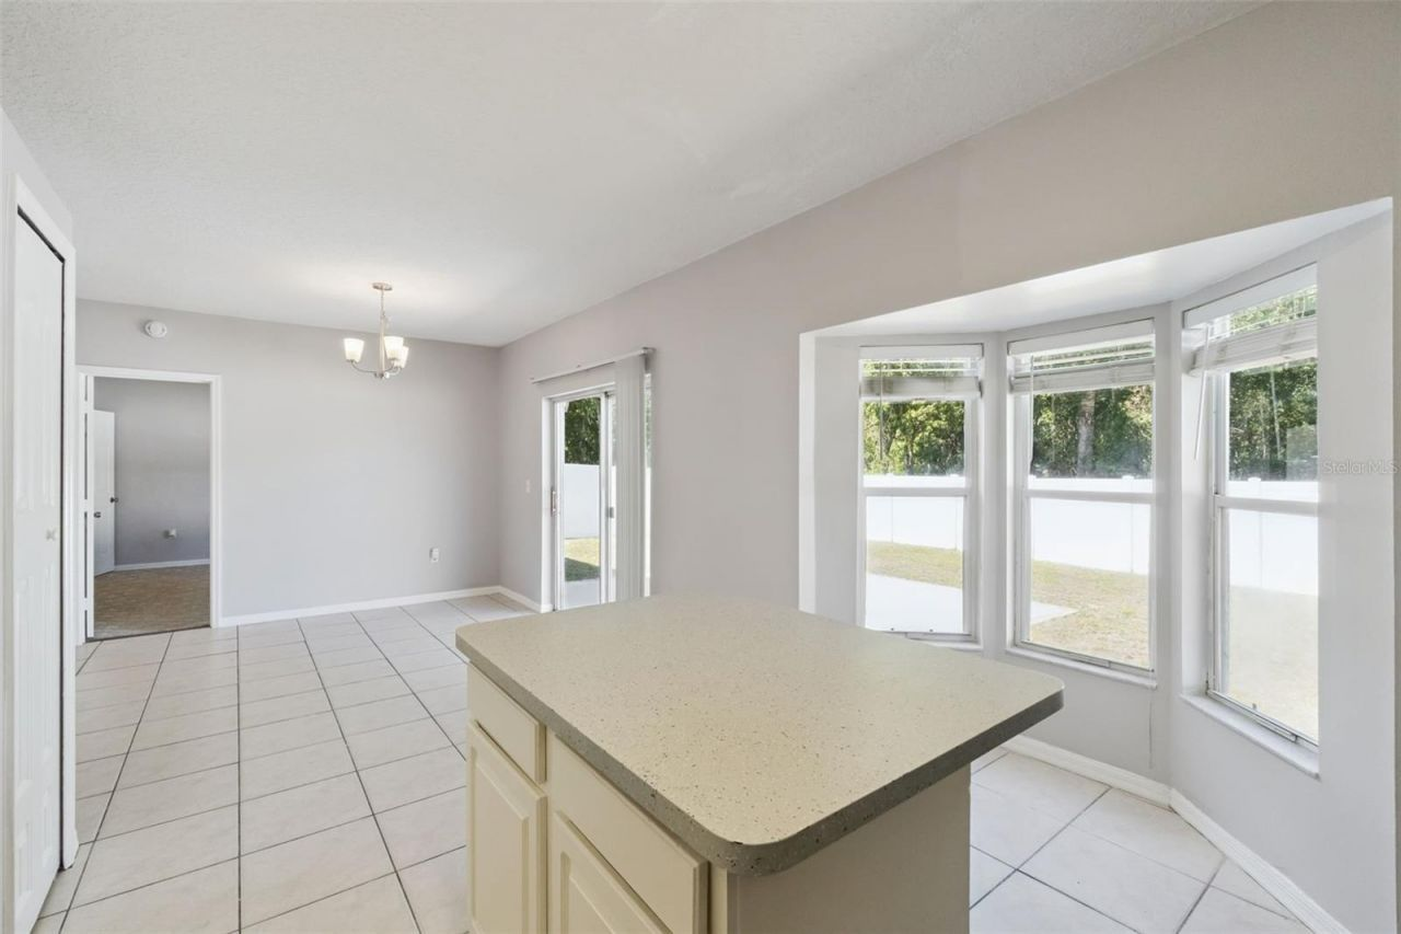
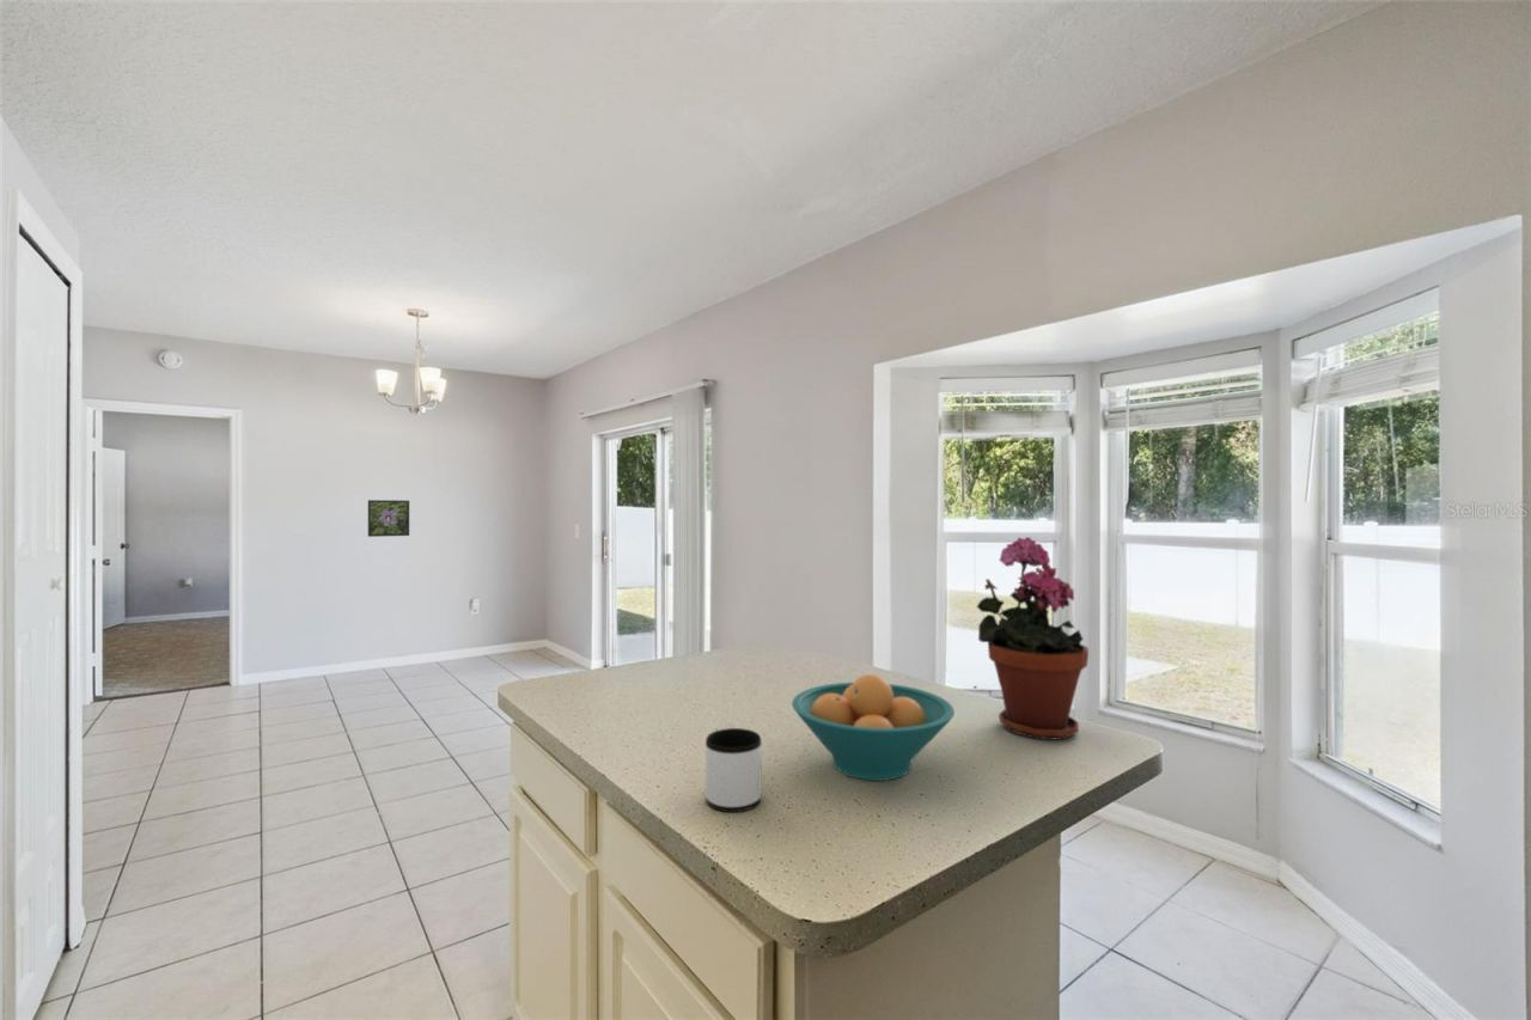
+ potted plant [976,536,1090,741]
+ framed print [367,499,410,538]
+ mug [704,727,763,813]
+ fruit bowl [791,673,956,782]
